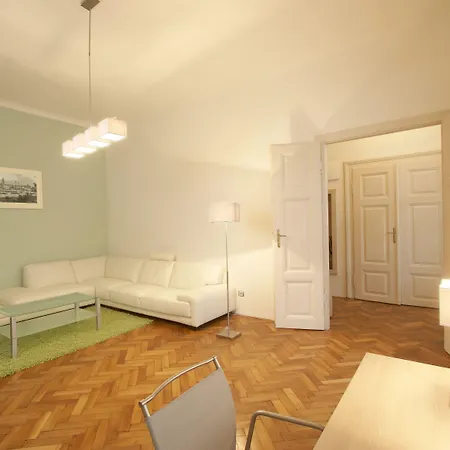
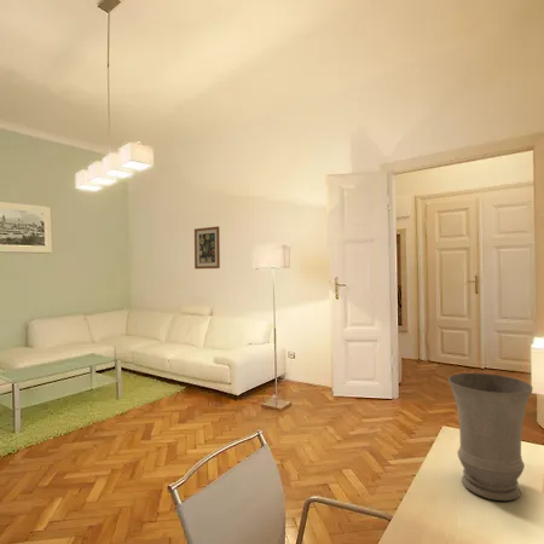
+ wall art [193,225,221,270]
+ vase [447,372,534,502]
